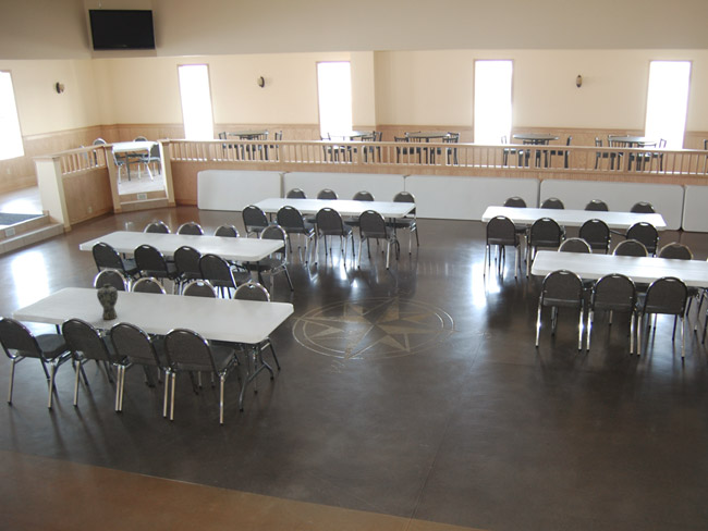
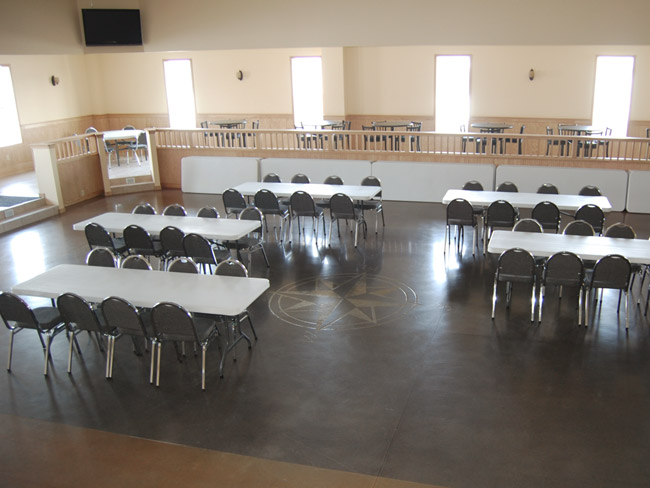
- vase [96,283,119,321]
